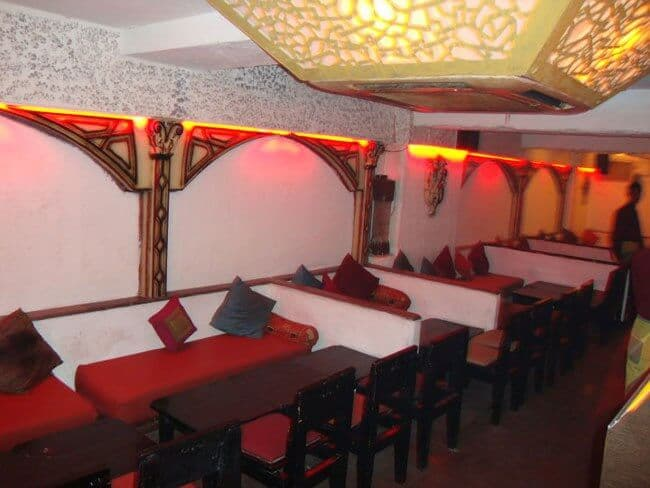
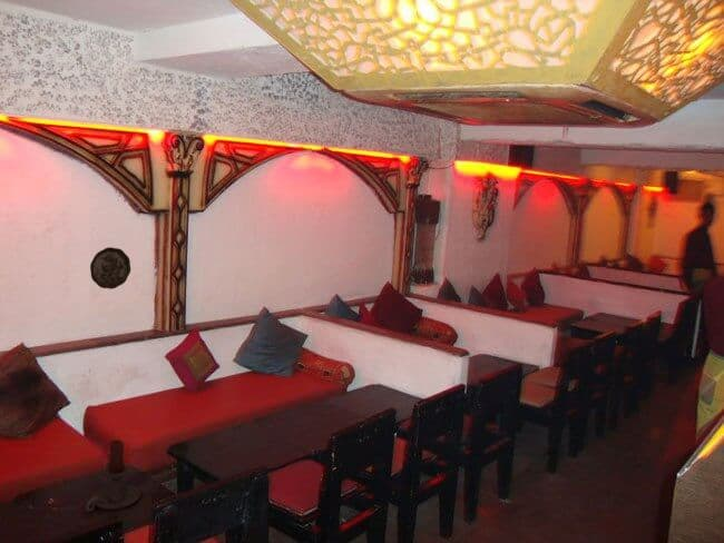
+ decorative plate [89,246,131,290]
+ candle holder [85,438,141,513]
